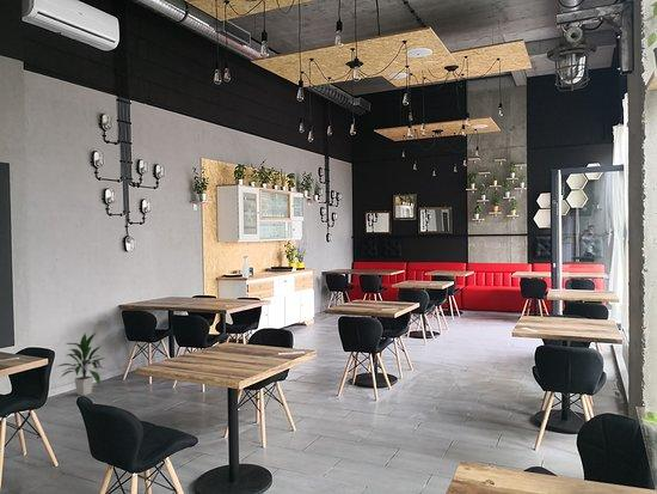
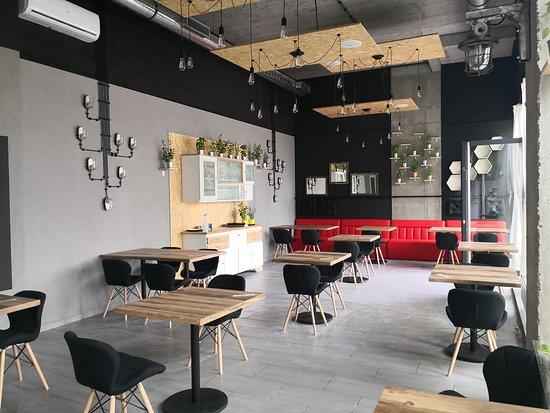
- indoor plant [55,331,108,397]
